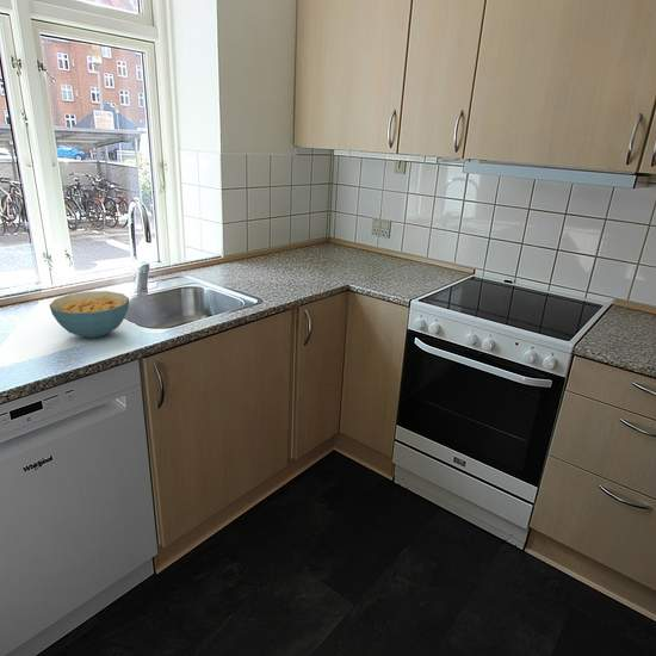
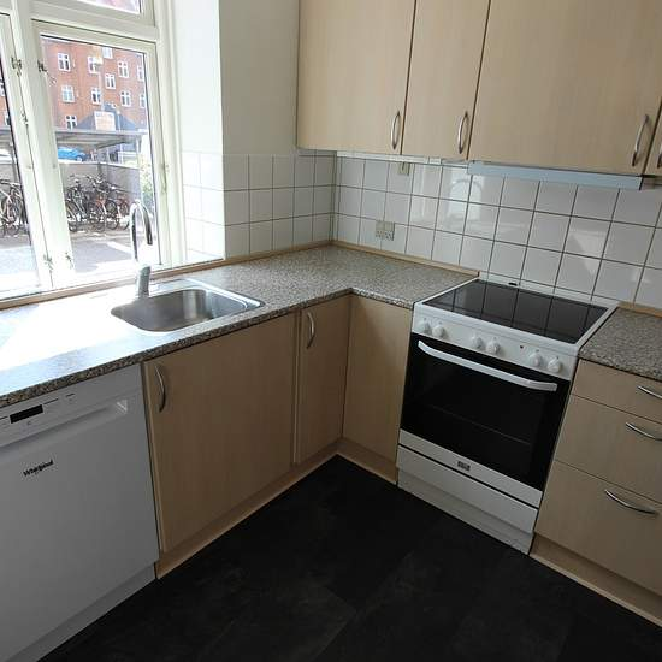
- cereal bowl [49,290,130,339]
